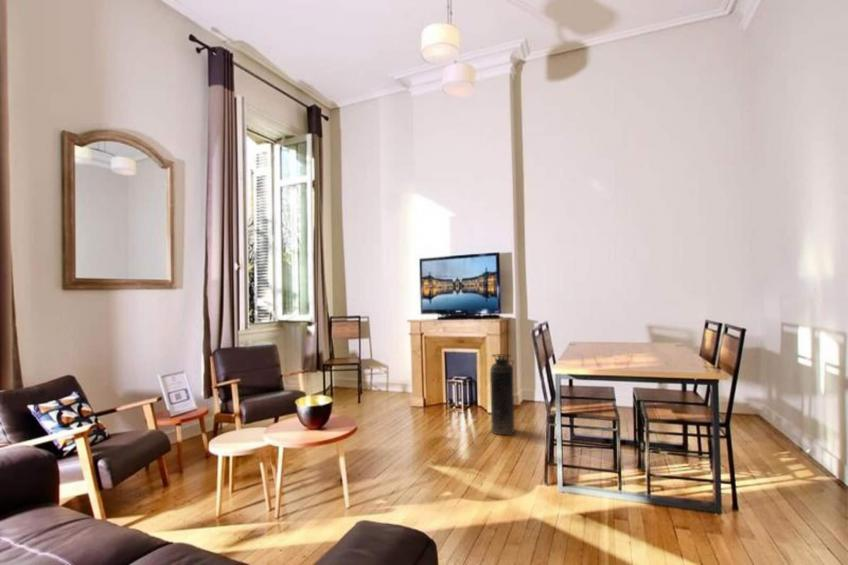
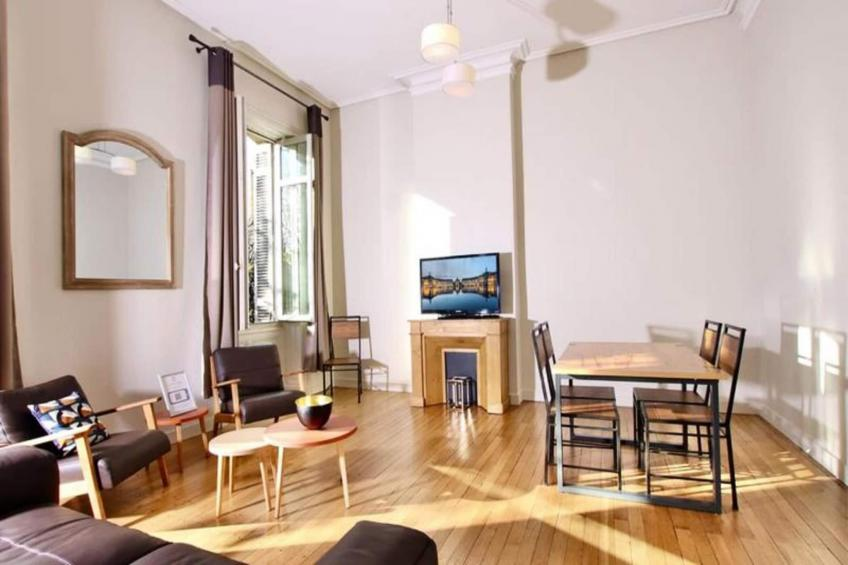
- fire extinguisher [489,353,516,436]
